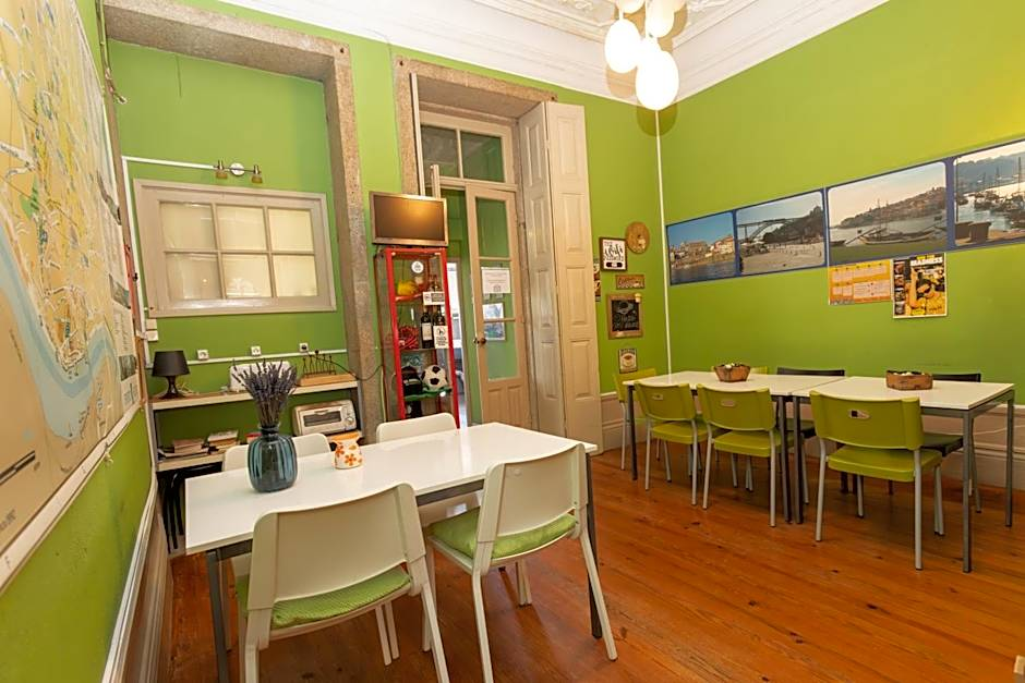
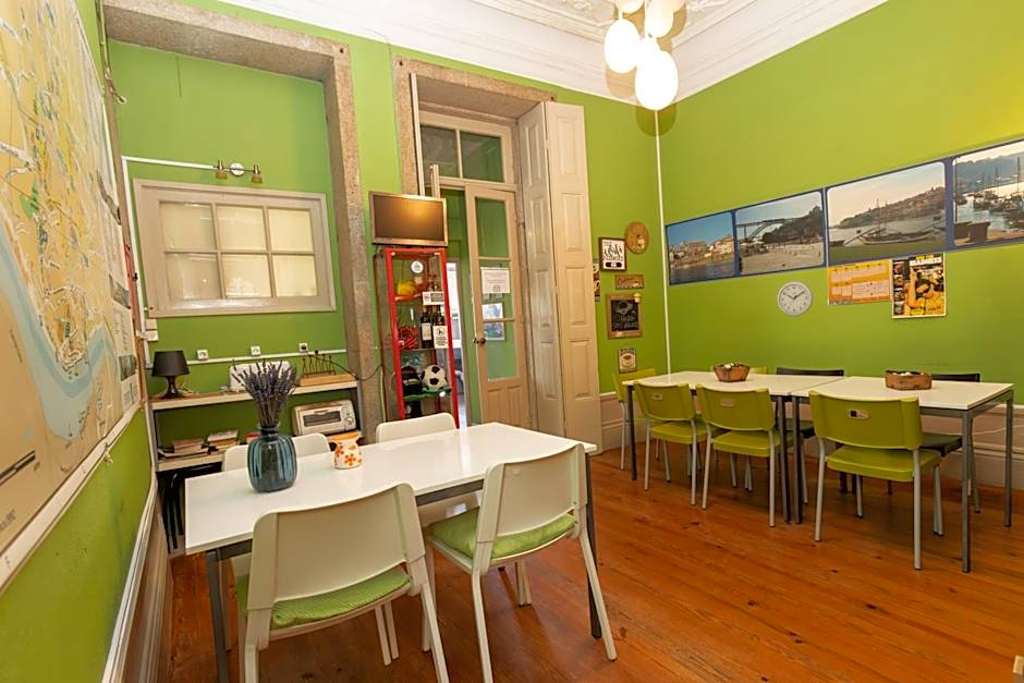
+ wall clock [776,280,814,317]
